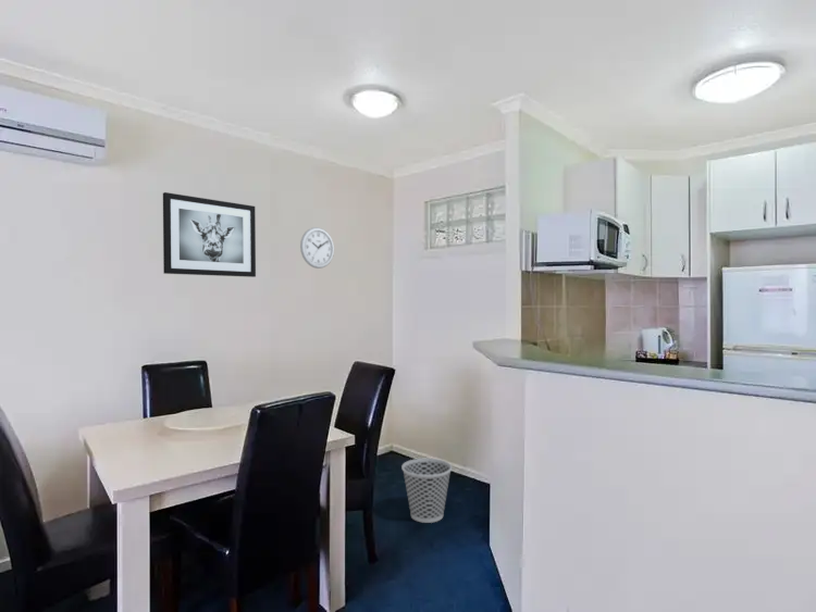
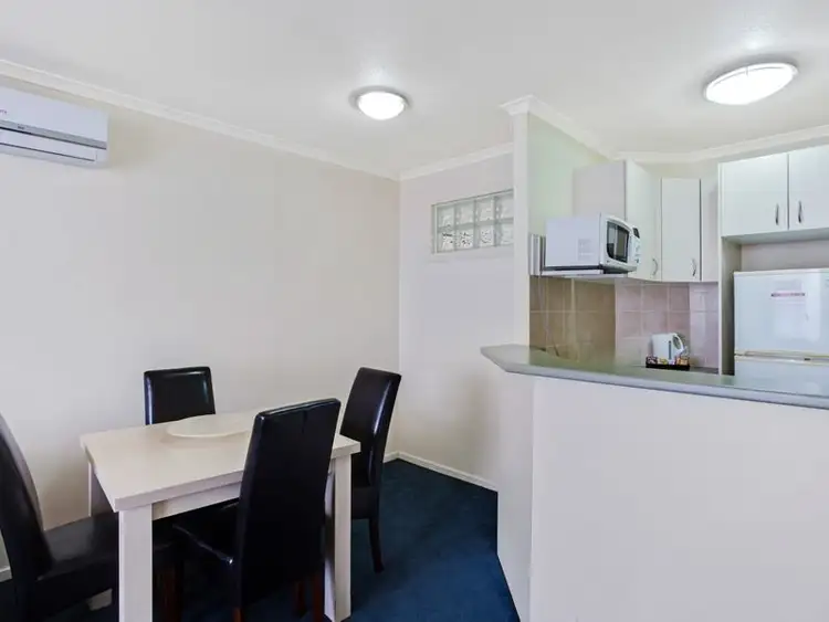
- wall art [162,191,257,278]
- wastebasket [400,458,453,524]
- wall clock [299,226,335,270]
